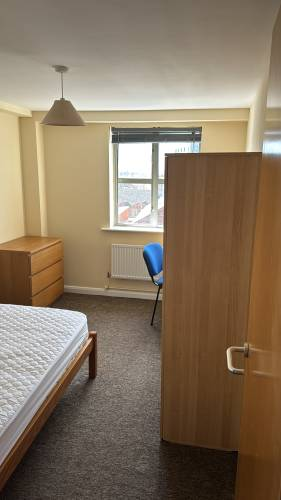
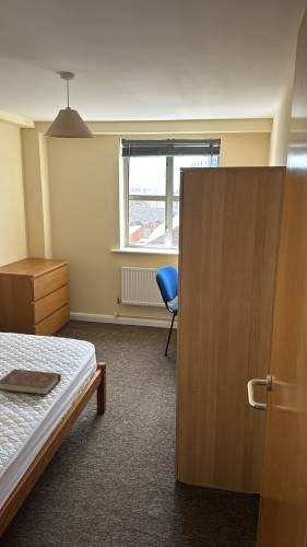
+ book [0,368,62,396]
